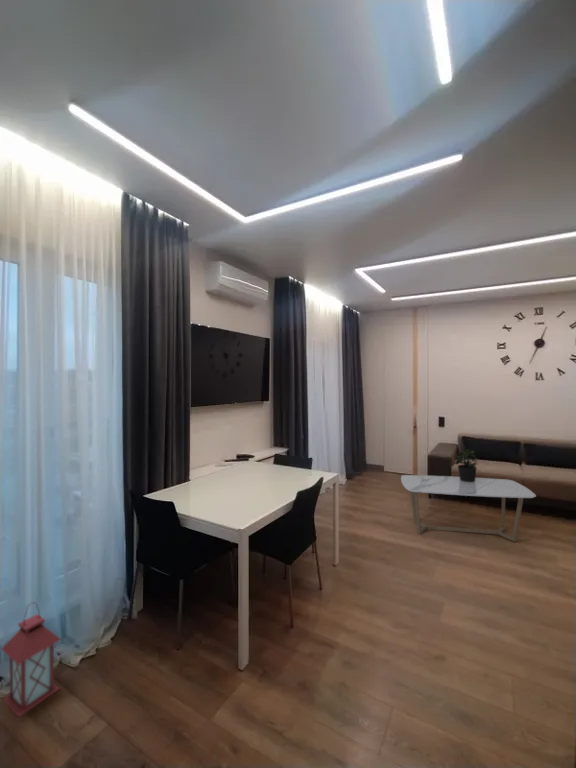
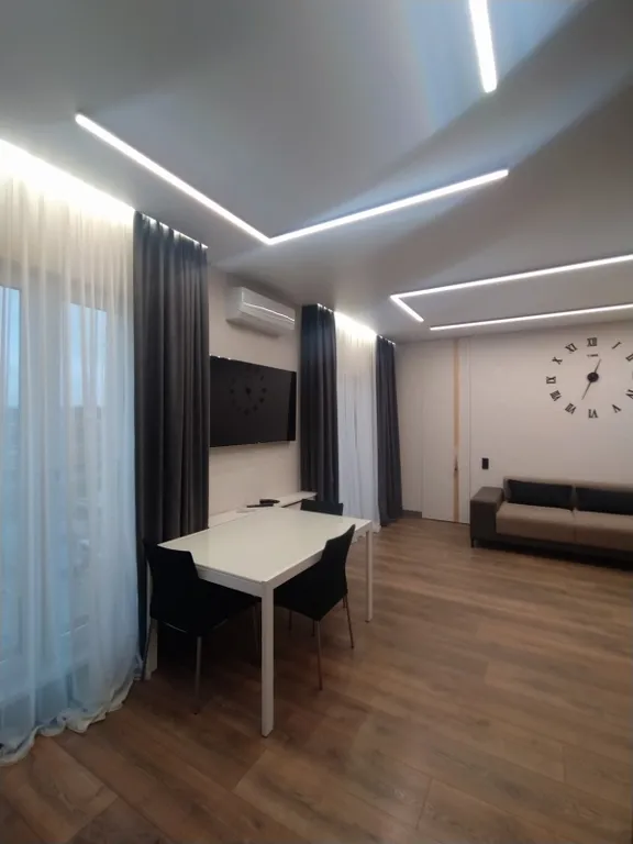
- potted plant [453,448,480,482]
- lantern [0,601,62,718]
- coffee table [400,474,537,543]
